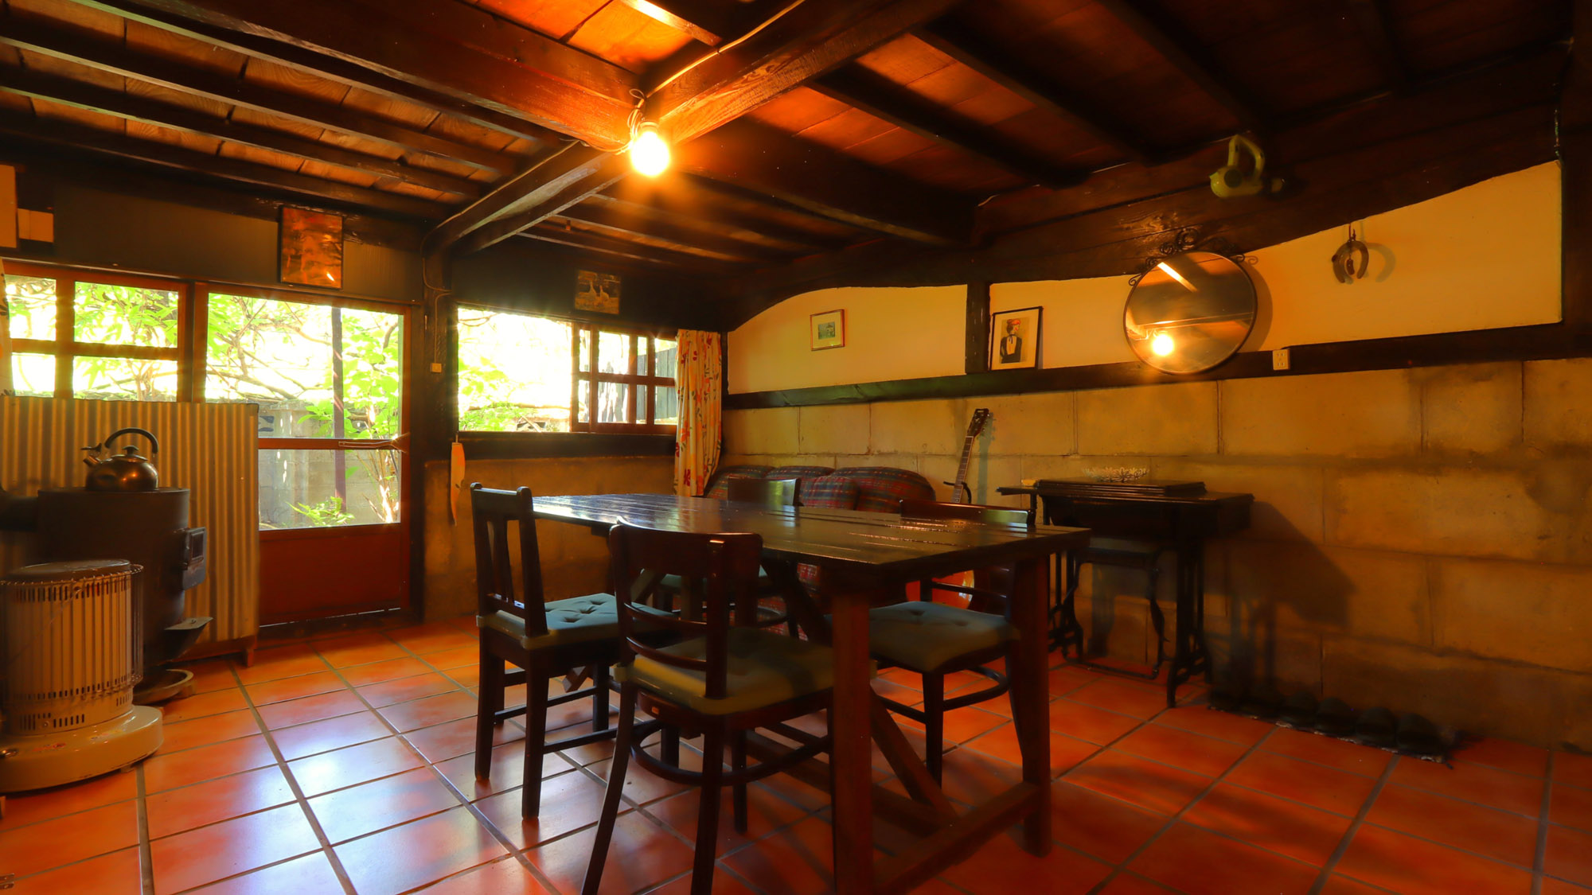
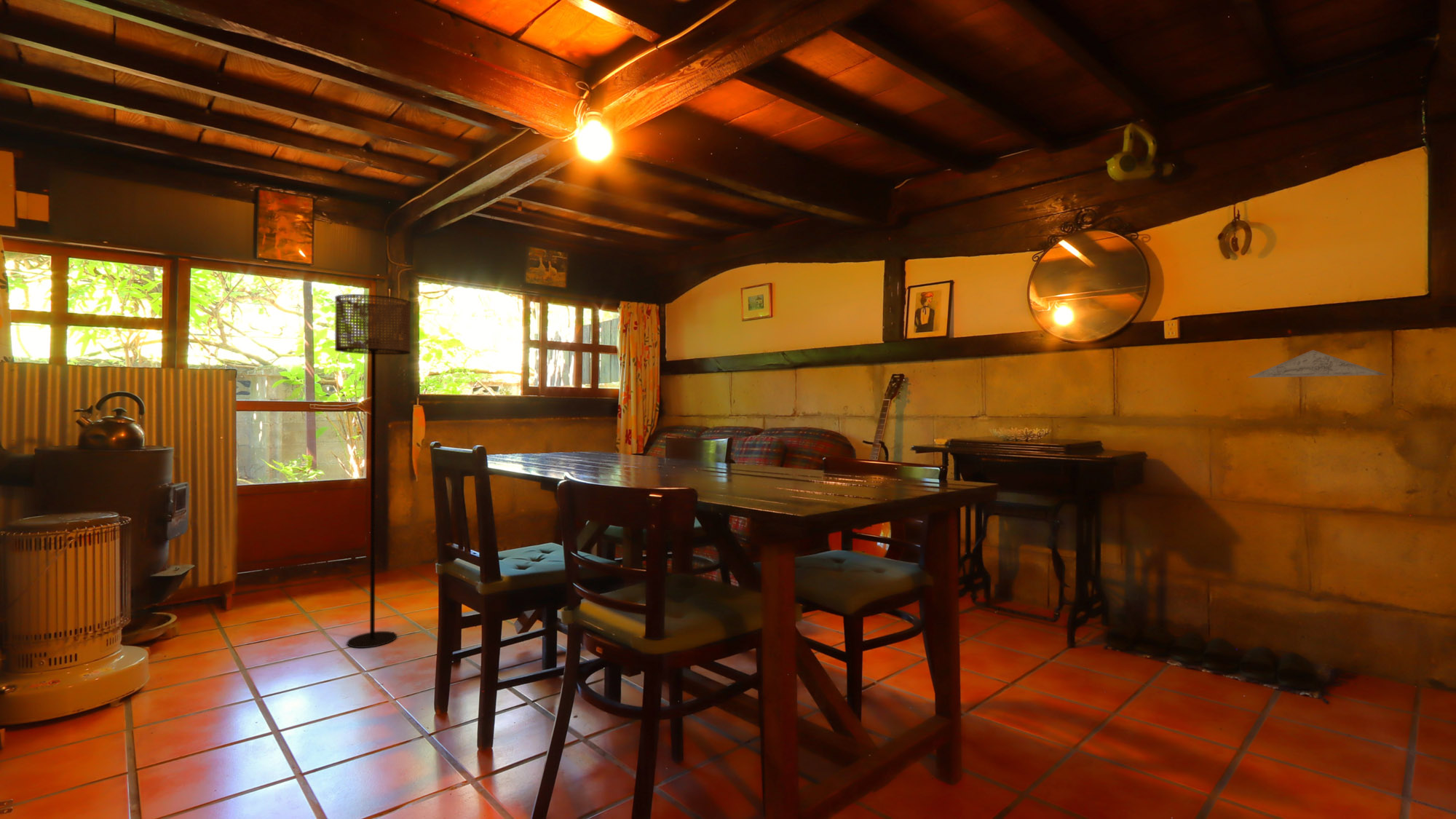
+ floor lamp [334,293,411,649]
+ relief carving [1247,349,1388,379]
